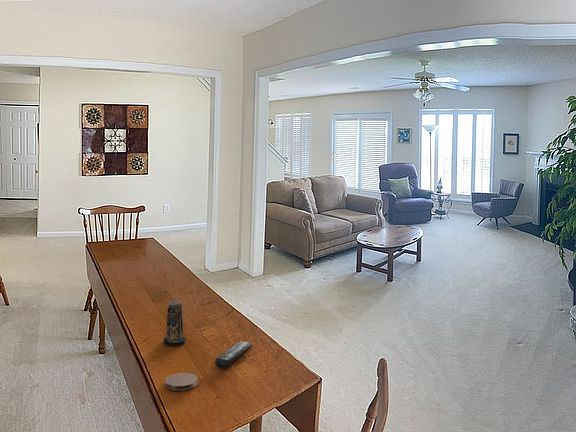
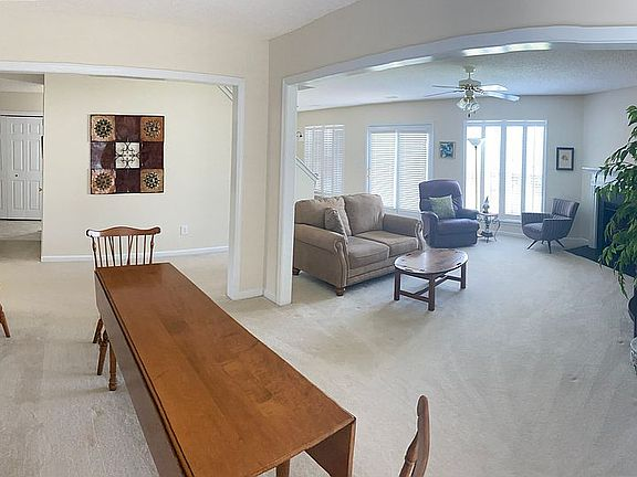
- remote control [214,340,253,369]
- candle [162,300,186,347]
- coaster [164,372,199,391]
